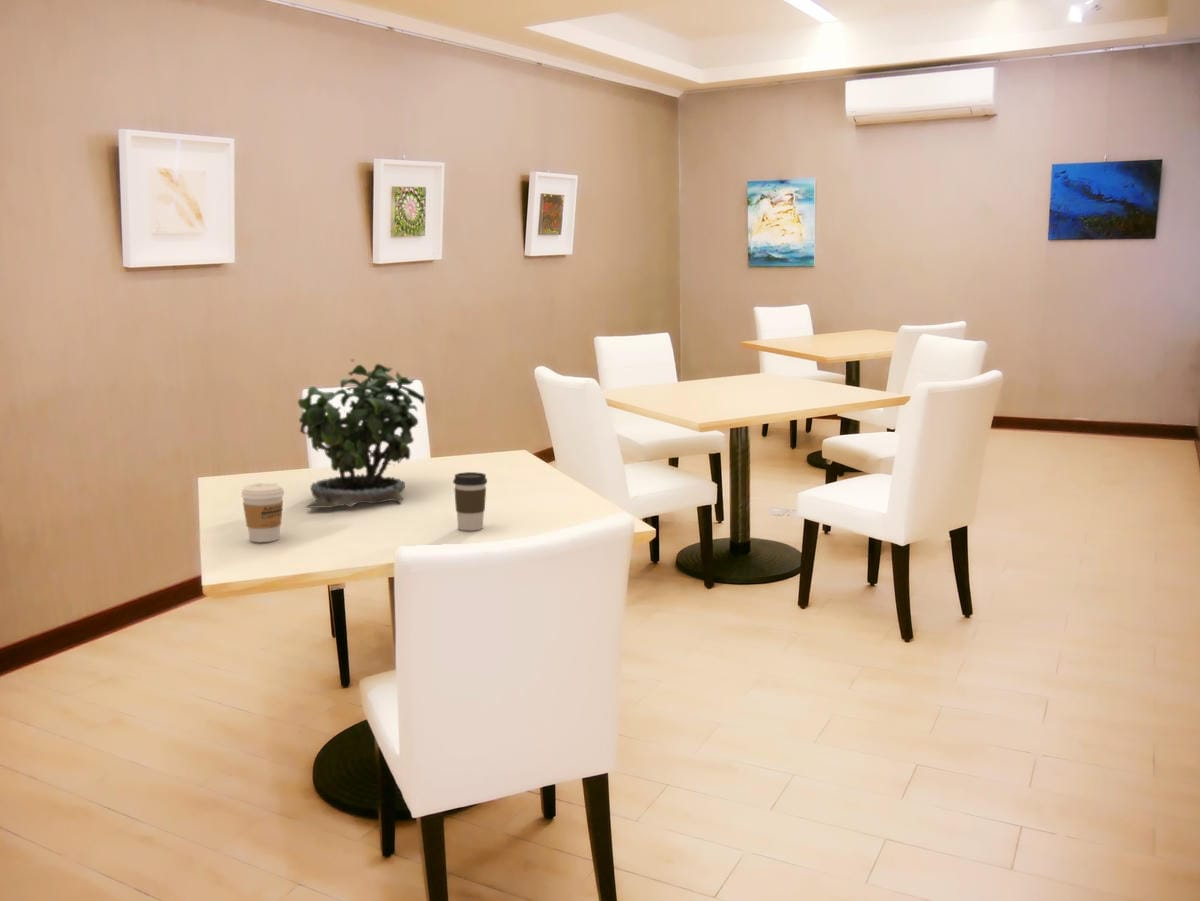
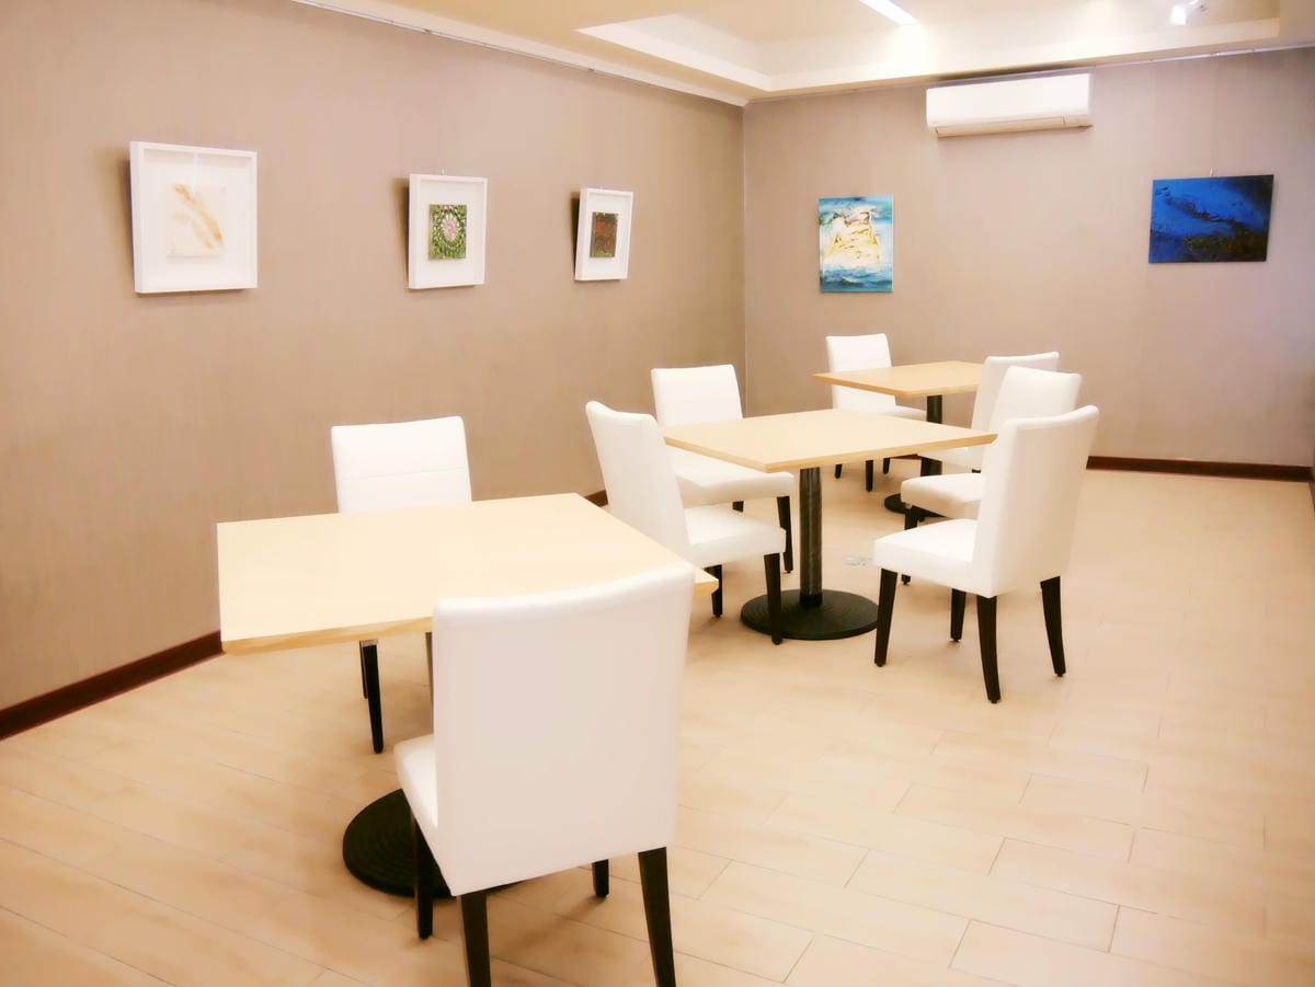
- potted plant [297,358,426,509]
- coffee cup [452,471,488,531]
- coffee cup [240,482,285,543]
